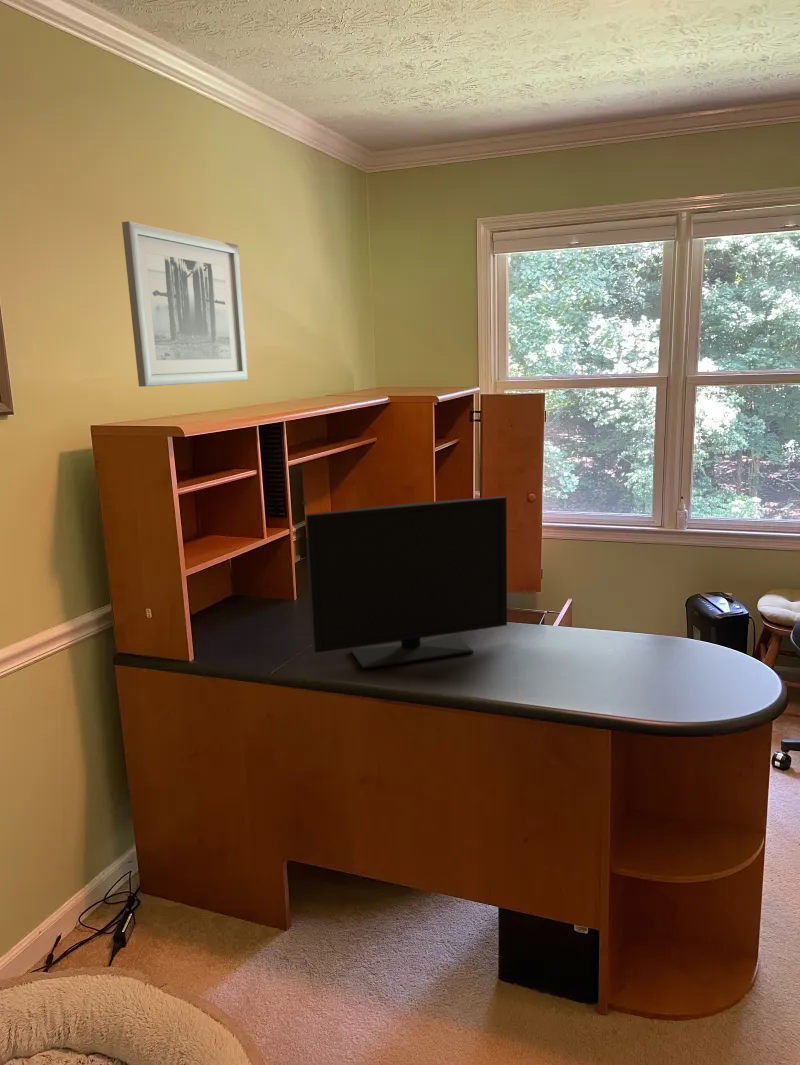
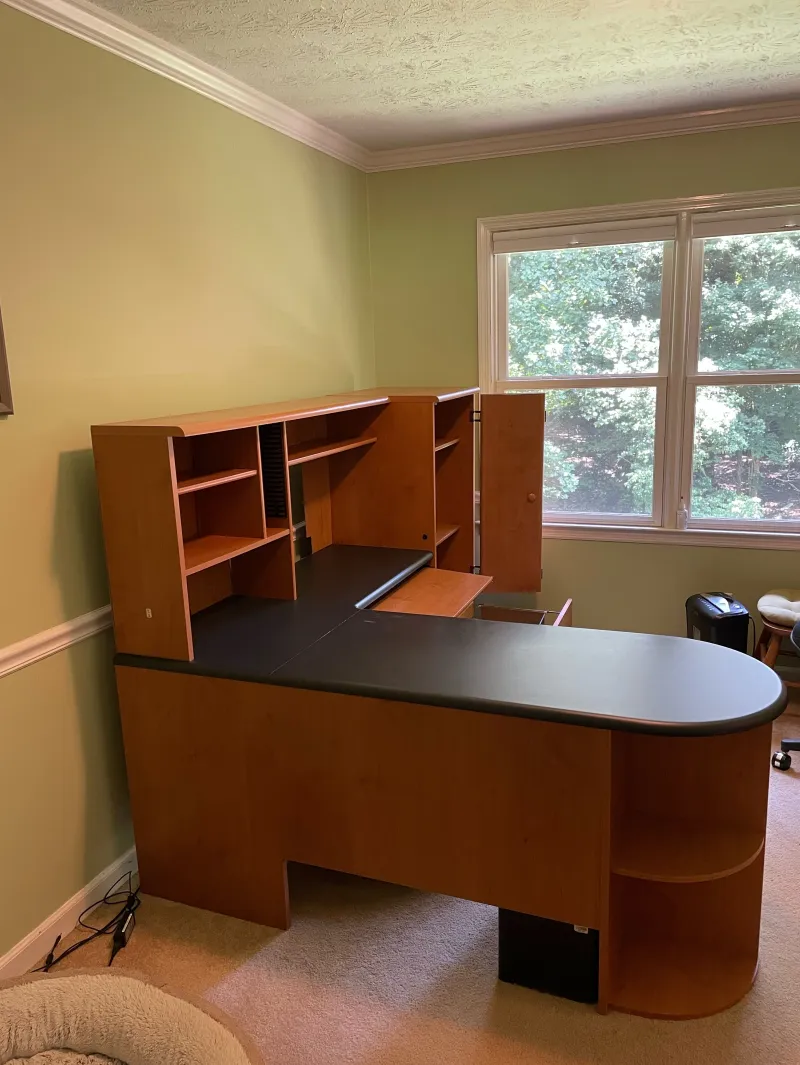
- wall art [121,220,249,388]
- monitor [305,495,508,670]
